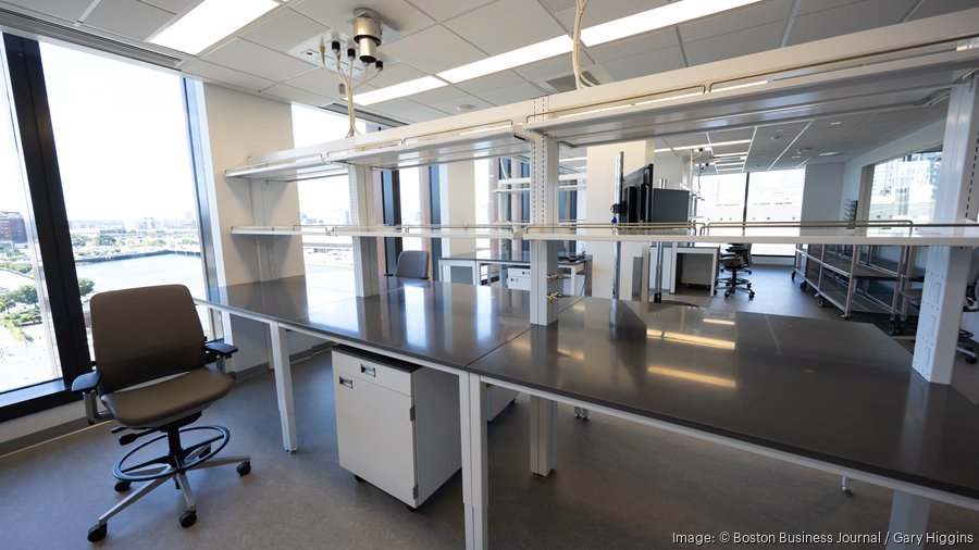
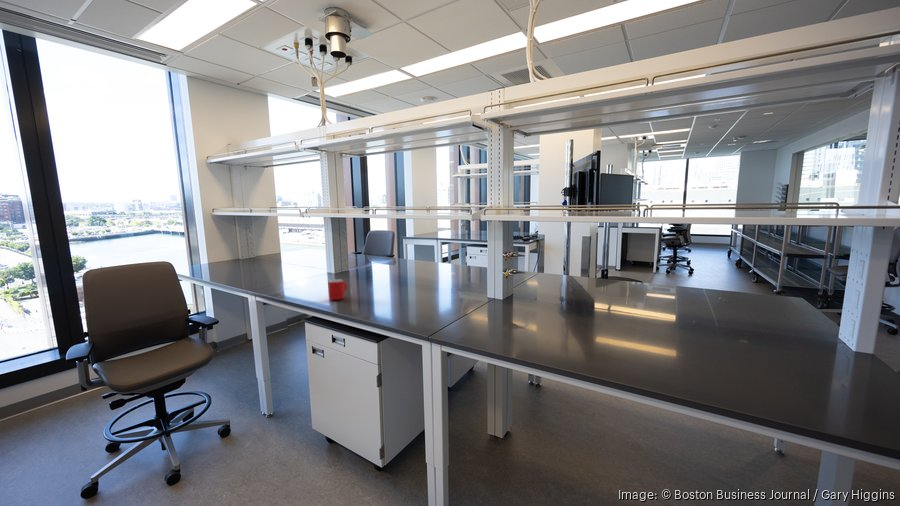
+ mug [327,278,348,301]
